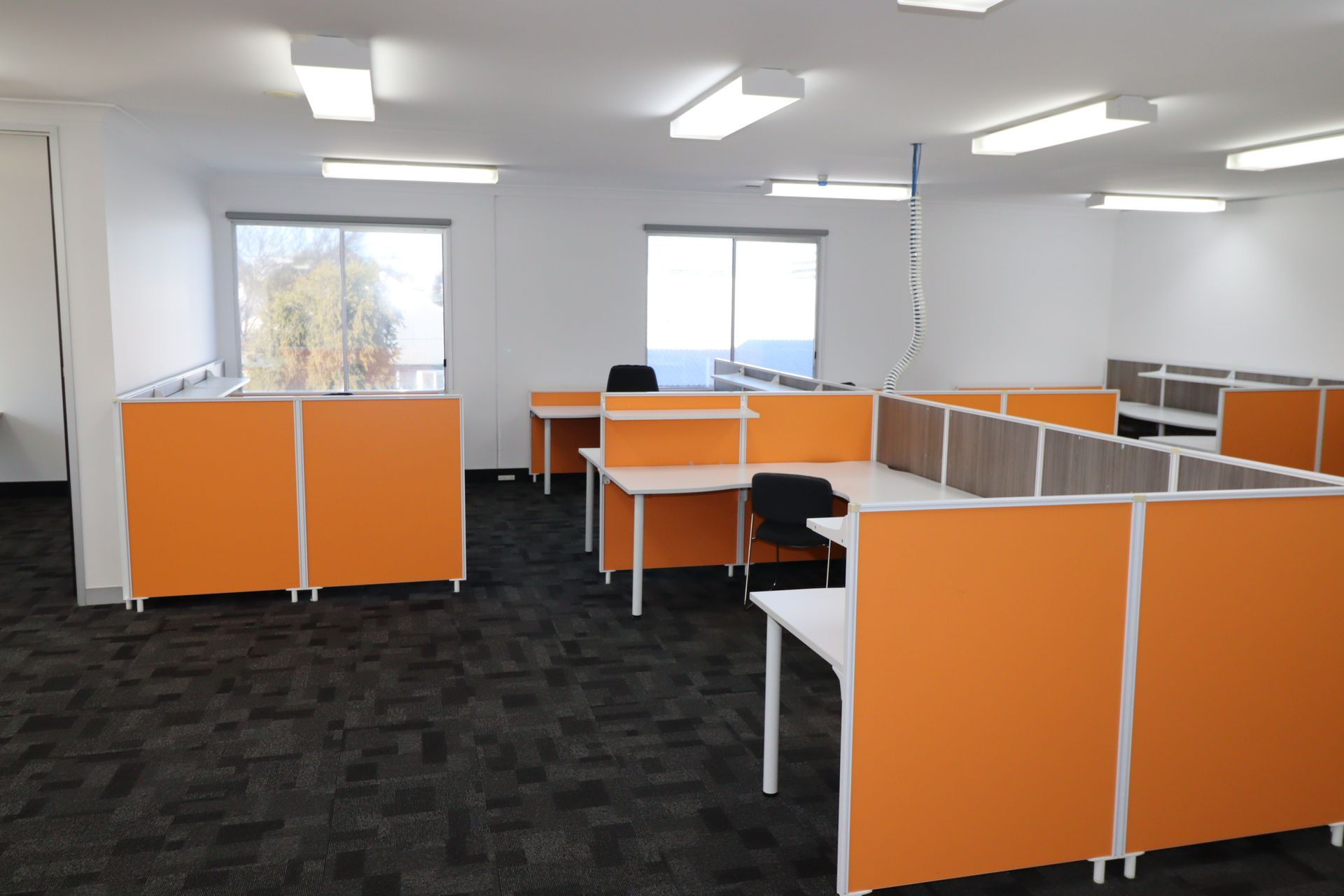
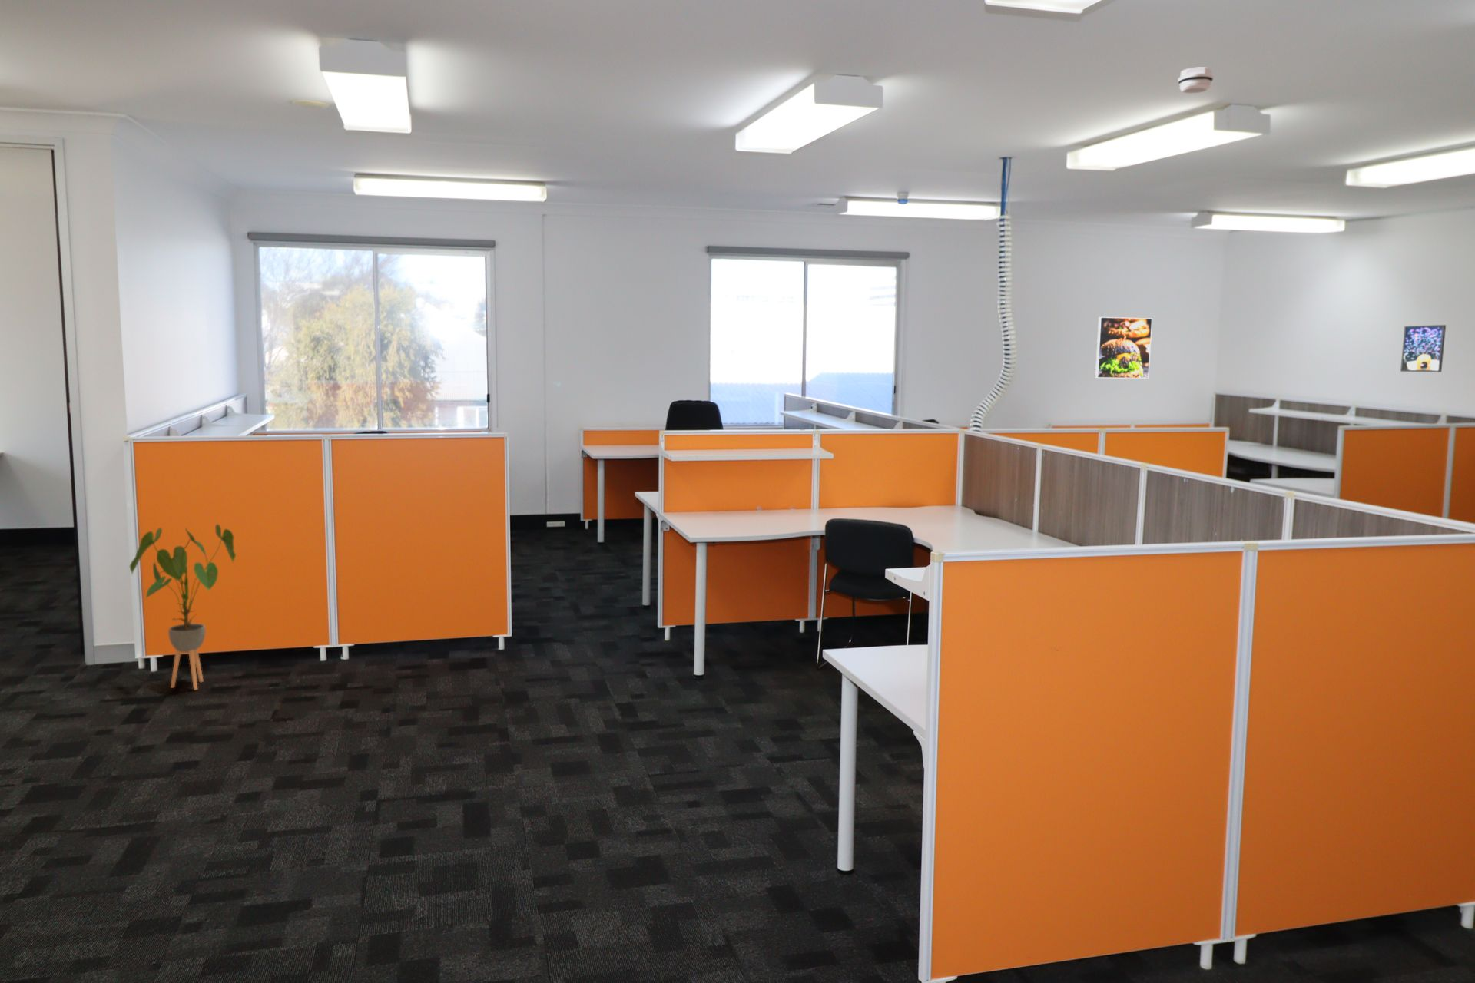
+ smoke detector [1176,67,1215,94]
+ house plant [130,523,237,691]
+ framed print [1095,316,1153,380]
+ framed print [1399,324,1446,373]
